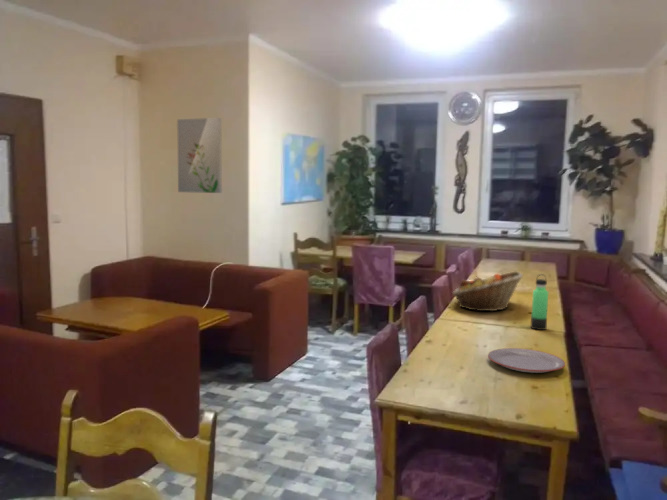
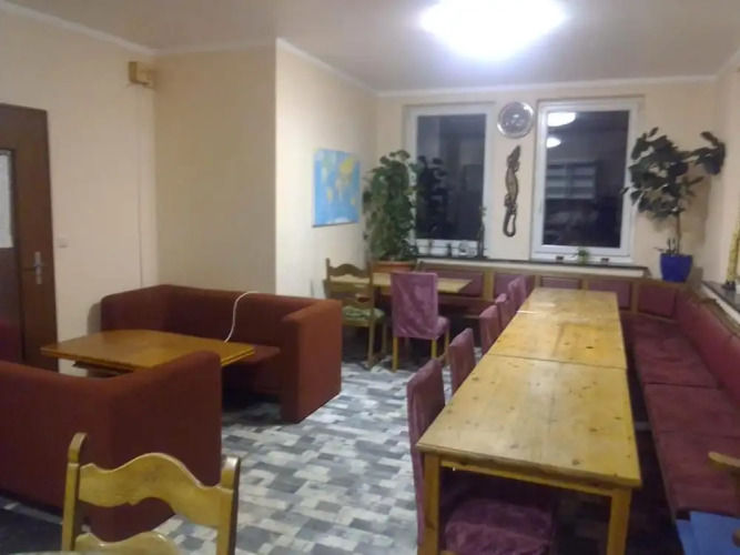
- plate [487,347,566,374]
- thermos bottle [530,273,549,331]
- fruit basket [451,271,524,312]
- wall art [176,117,223,194]
